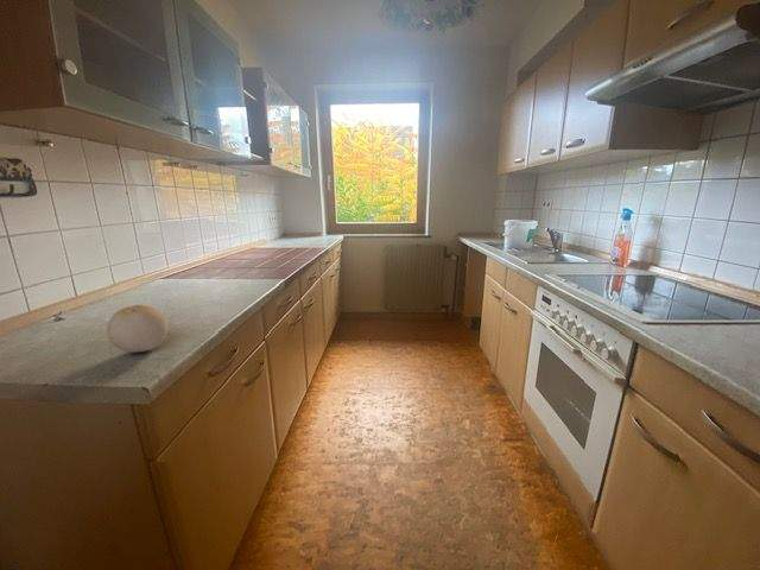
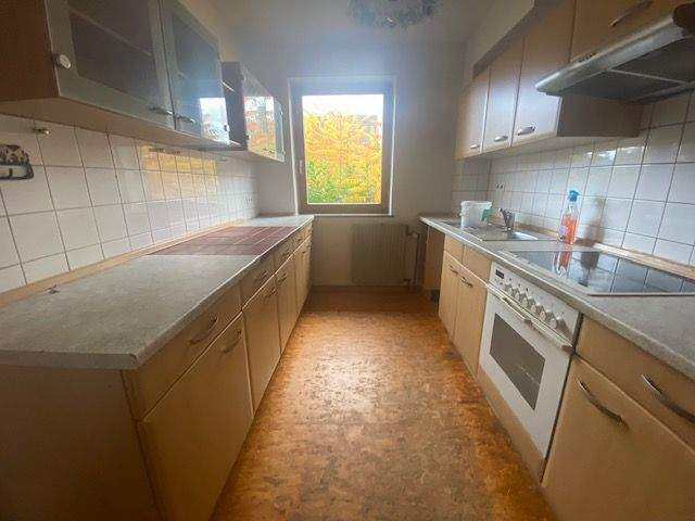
- fruit [106,304,169,354]
